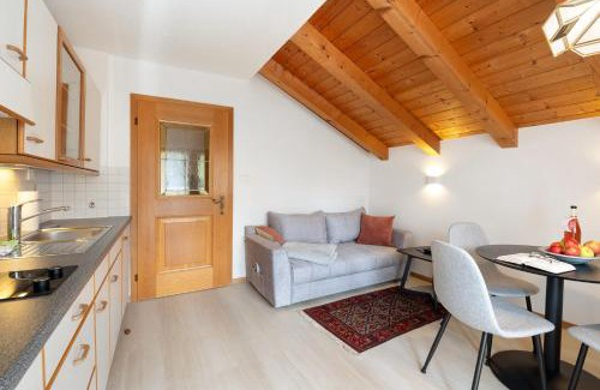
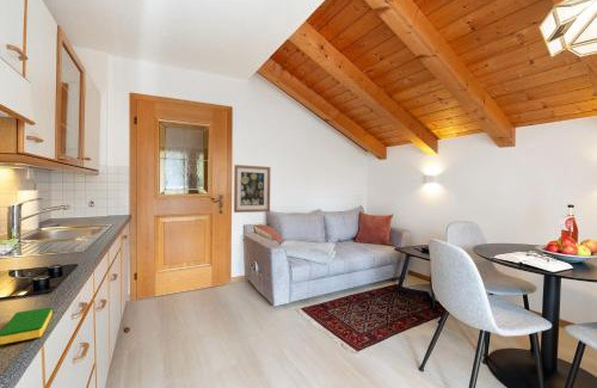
+ dish sponge [0,307,54,345]
+ wall art [233,164,271,214]
